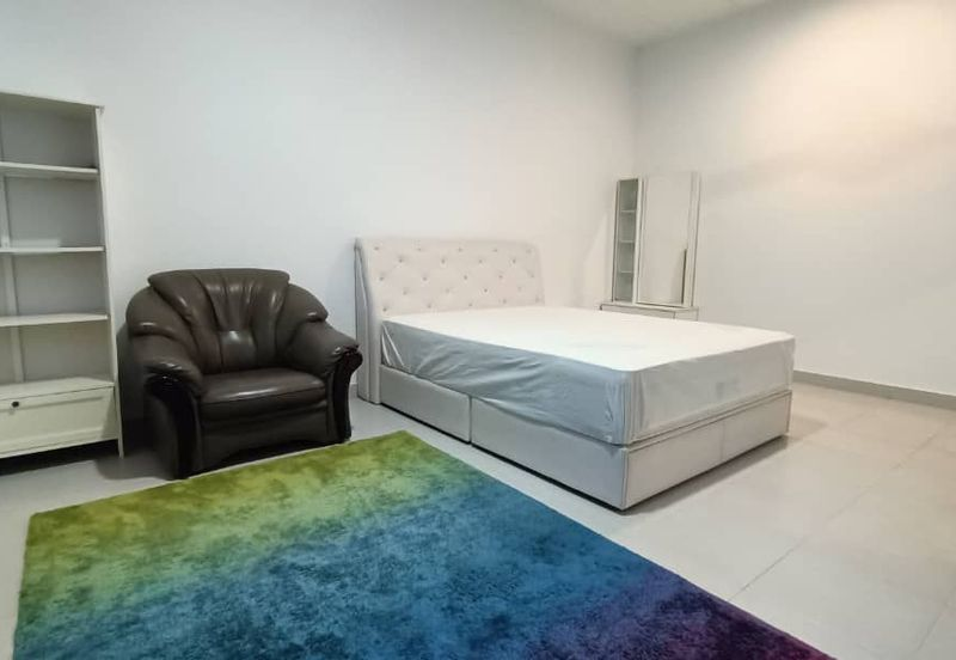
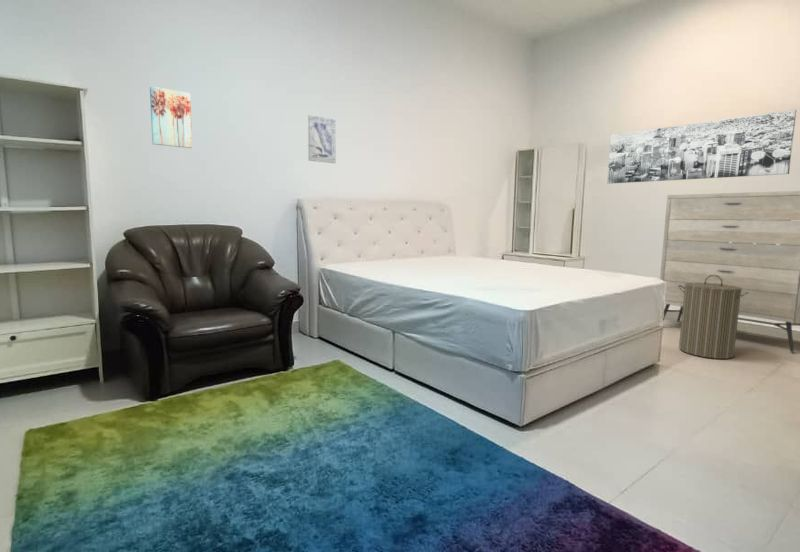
+ wall art [149,86,193,149]
+ laundry hamper [678,275,748,360]
+ wall art [307,114,337,164]
+ dresser [659,190,800,353]
+ wall art [606,109,798,185]
